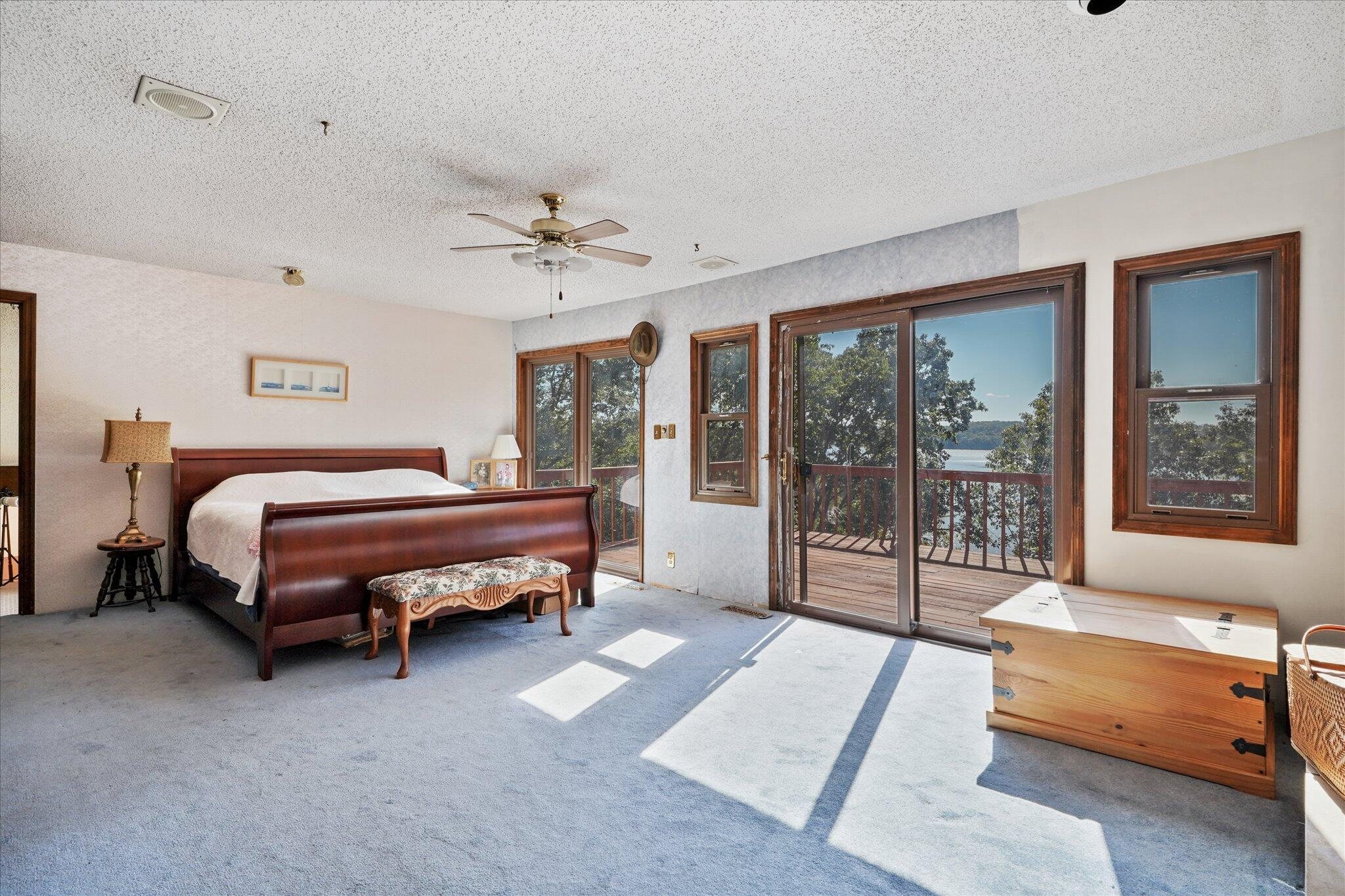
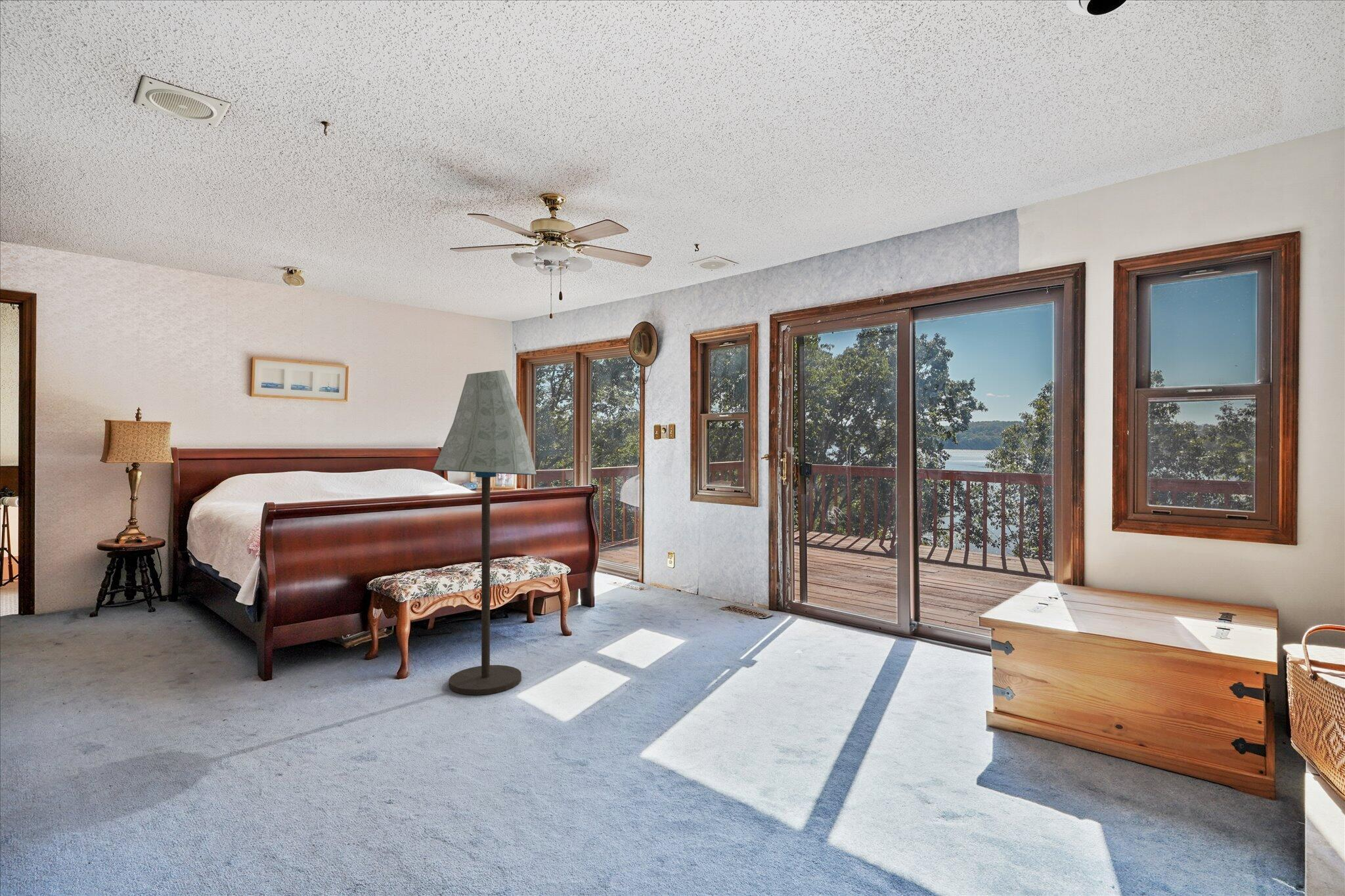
+ floor lamp [433,370,537,696]
